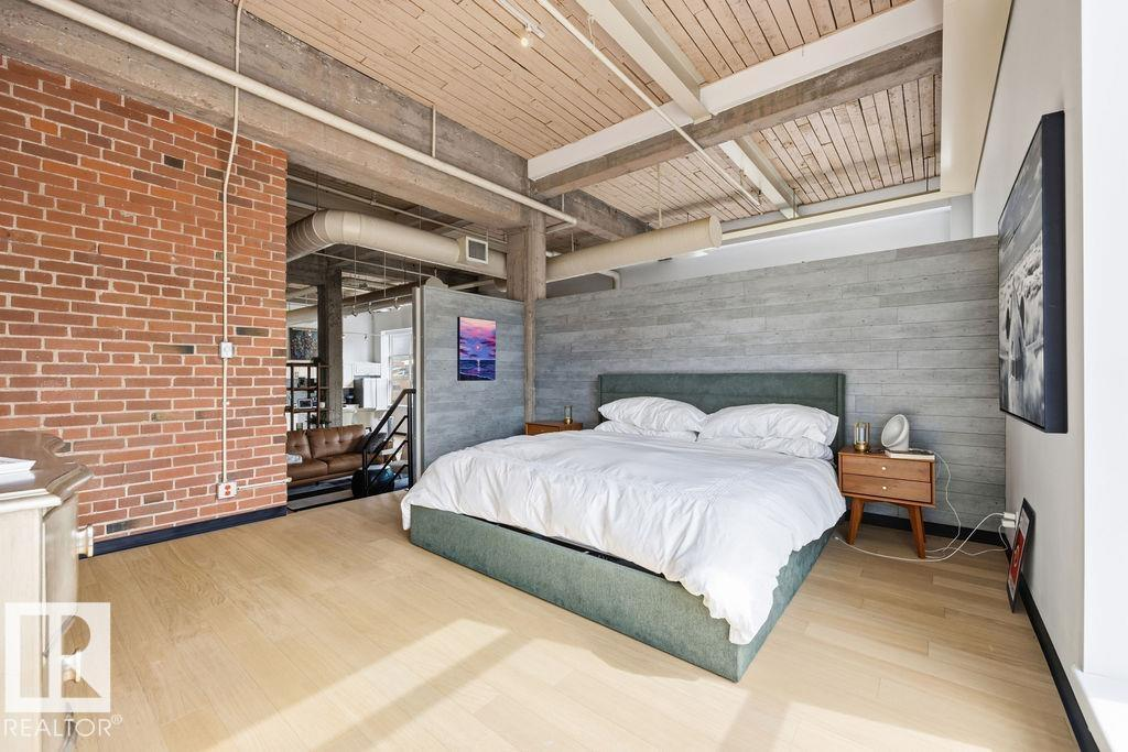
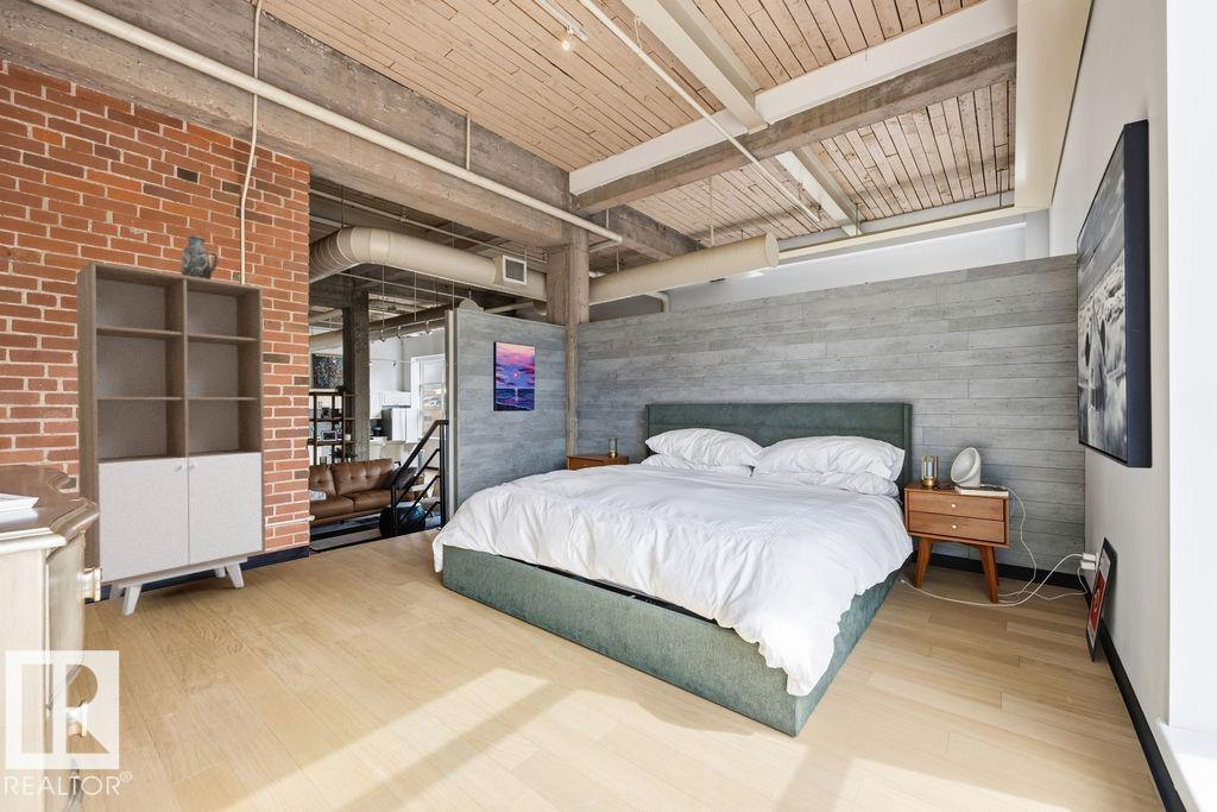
+ wardrobe [75,260,266,617]
+ decorative vase [179,234,220,279]
